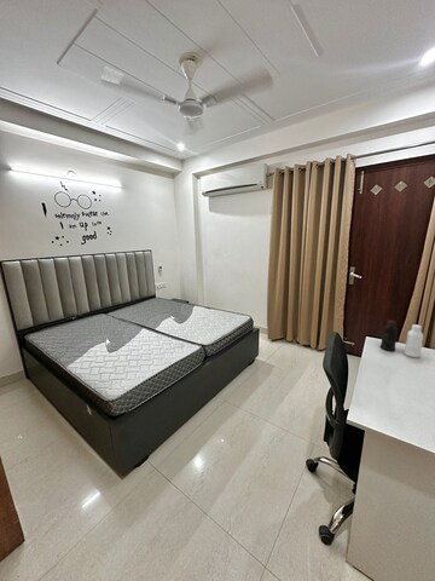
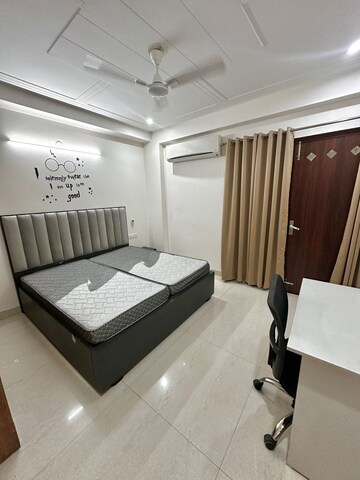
- bottle [379,320,424,358]
